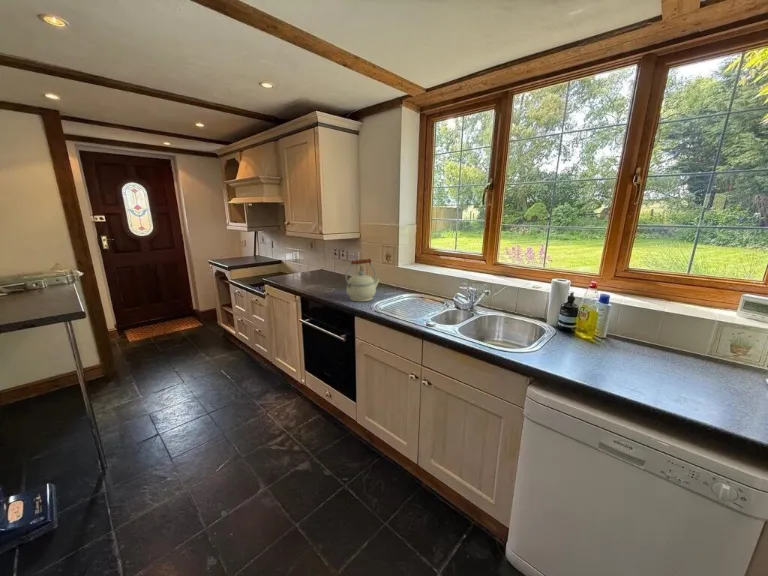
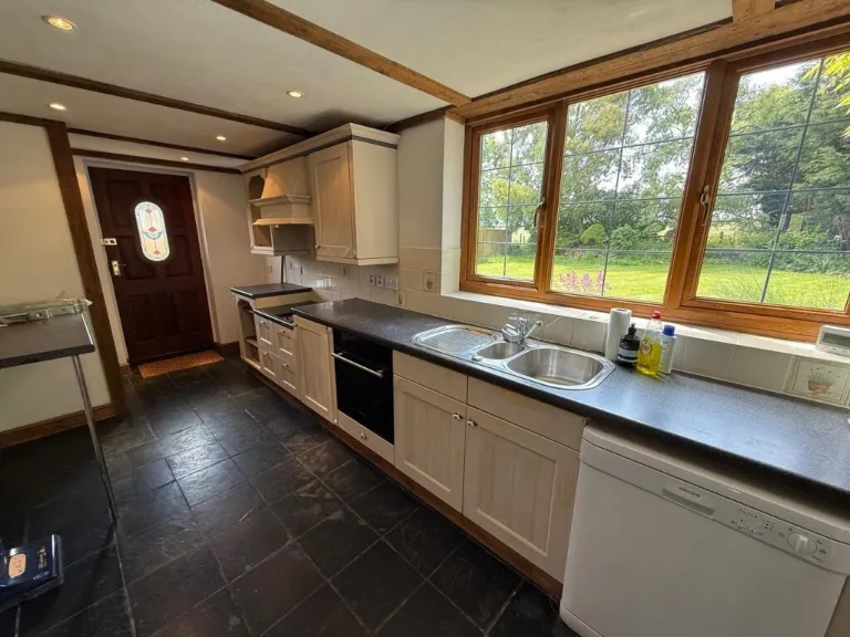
- kettle [344,258,380,303]
